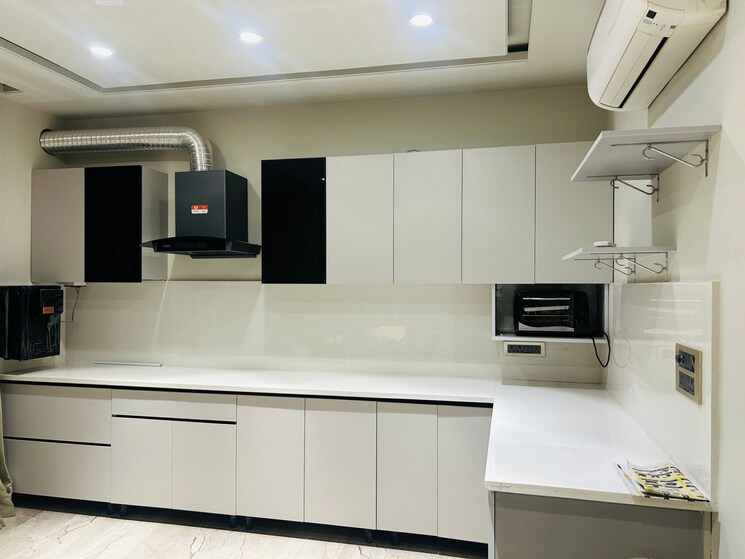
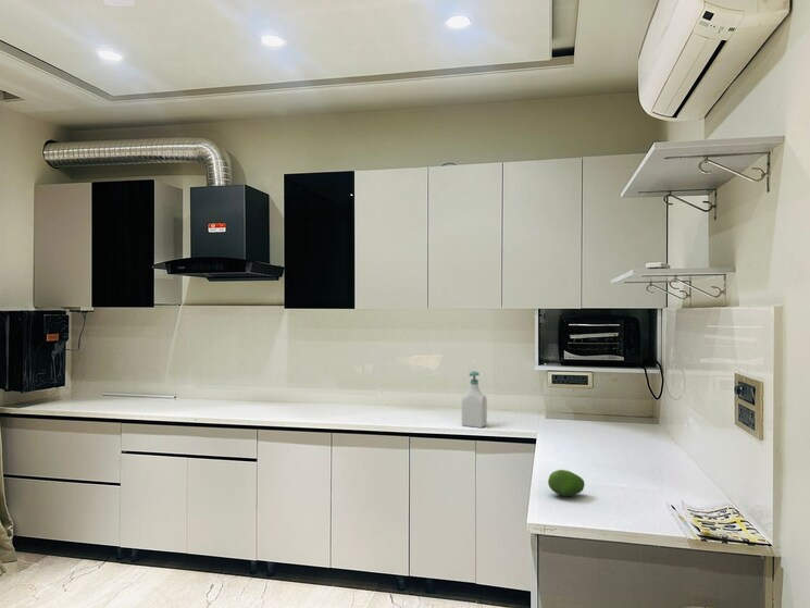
+ fruit [547,469,586,497]
+ soap bottle [461,370,488,429]
